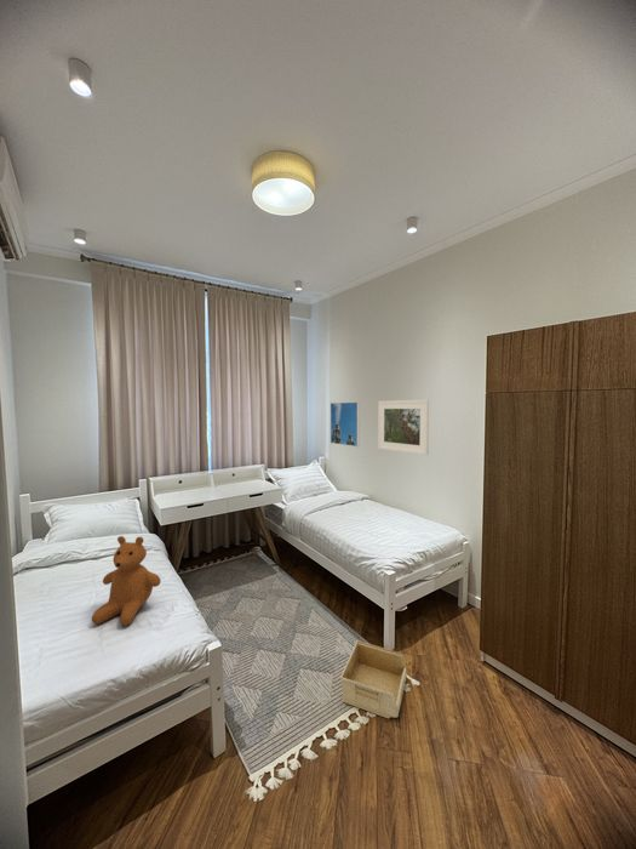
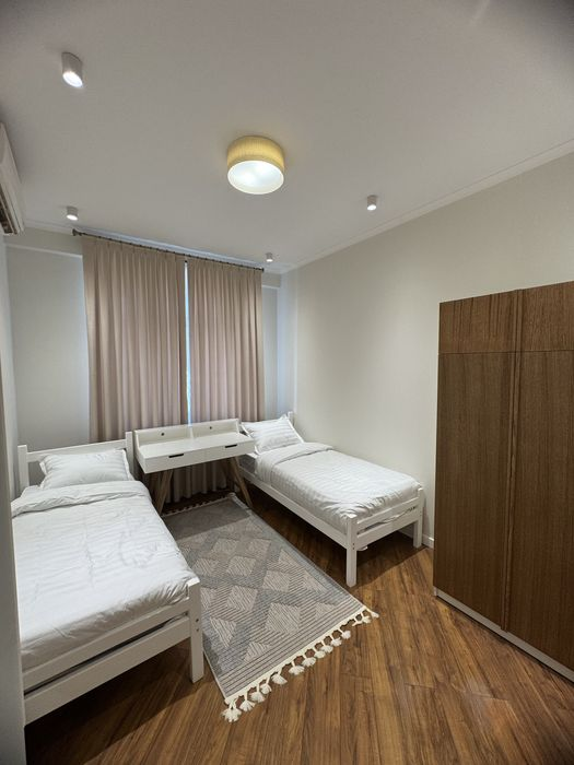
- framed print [330,401,361,448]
- teddy bear [91,535,162,627]
- storage bin [339,639,407,719]
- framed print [377,399,430,456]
